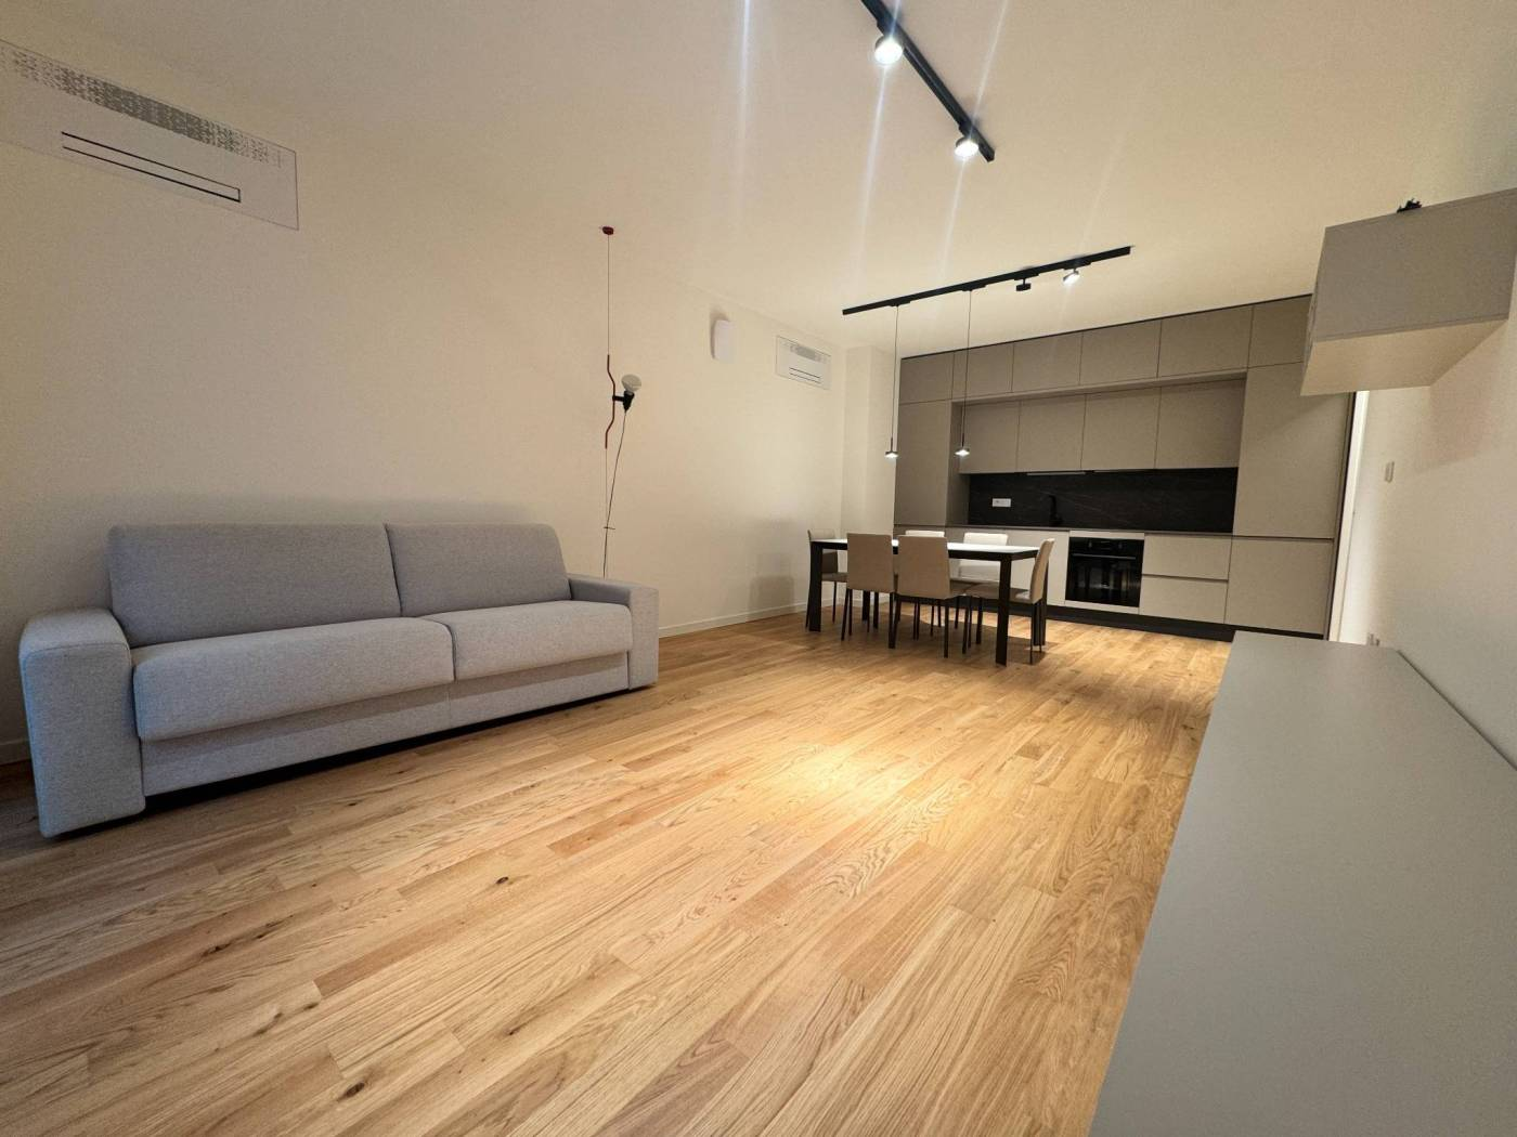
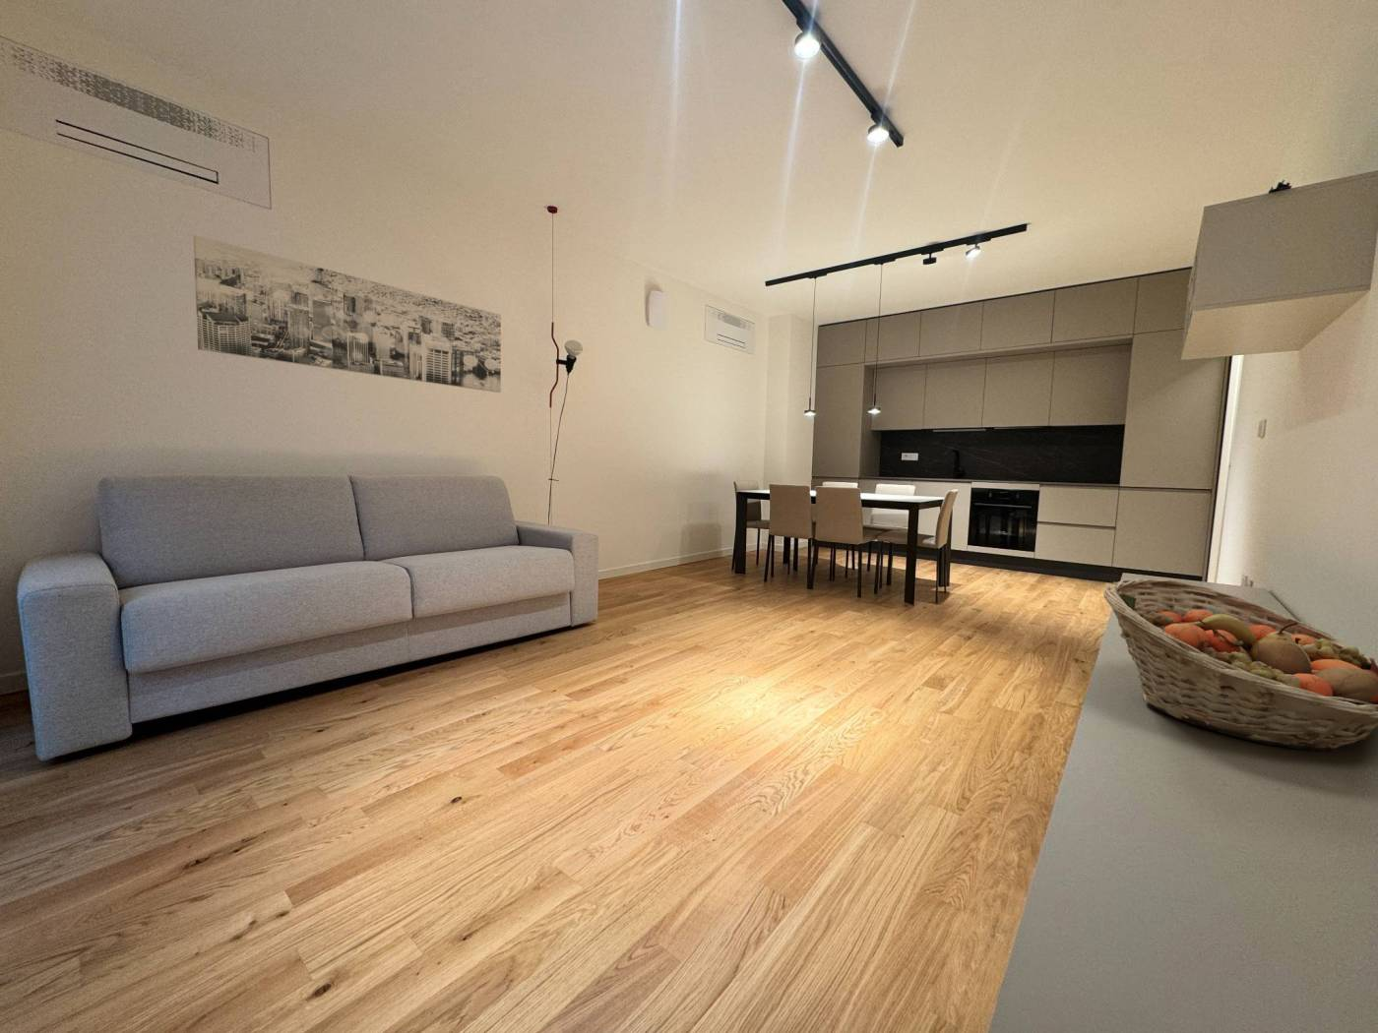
+ fruit basket [1102,577,1378,753]
+ wall art [192,234,502,394]
